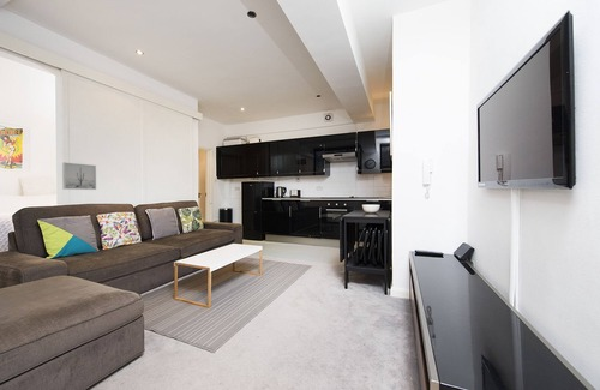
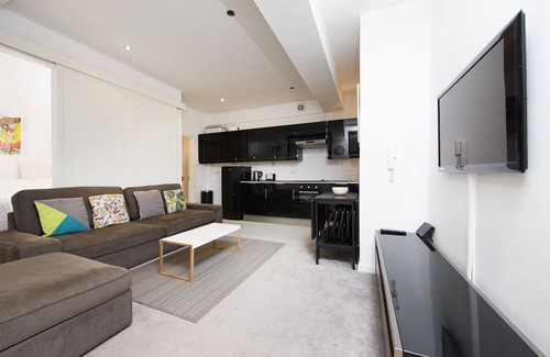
- wall art [61,161,97,191]
